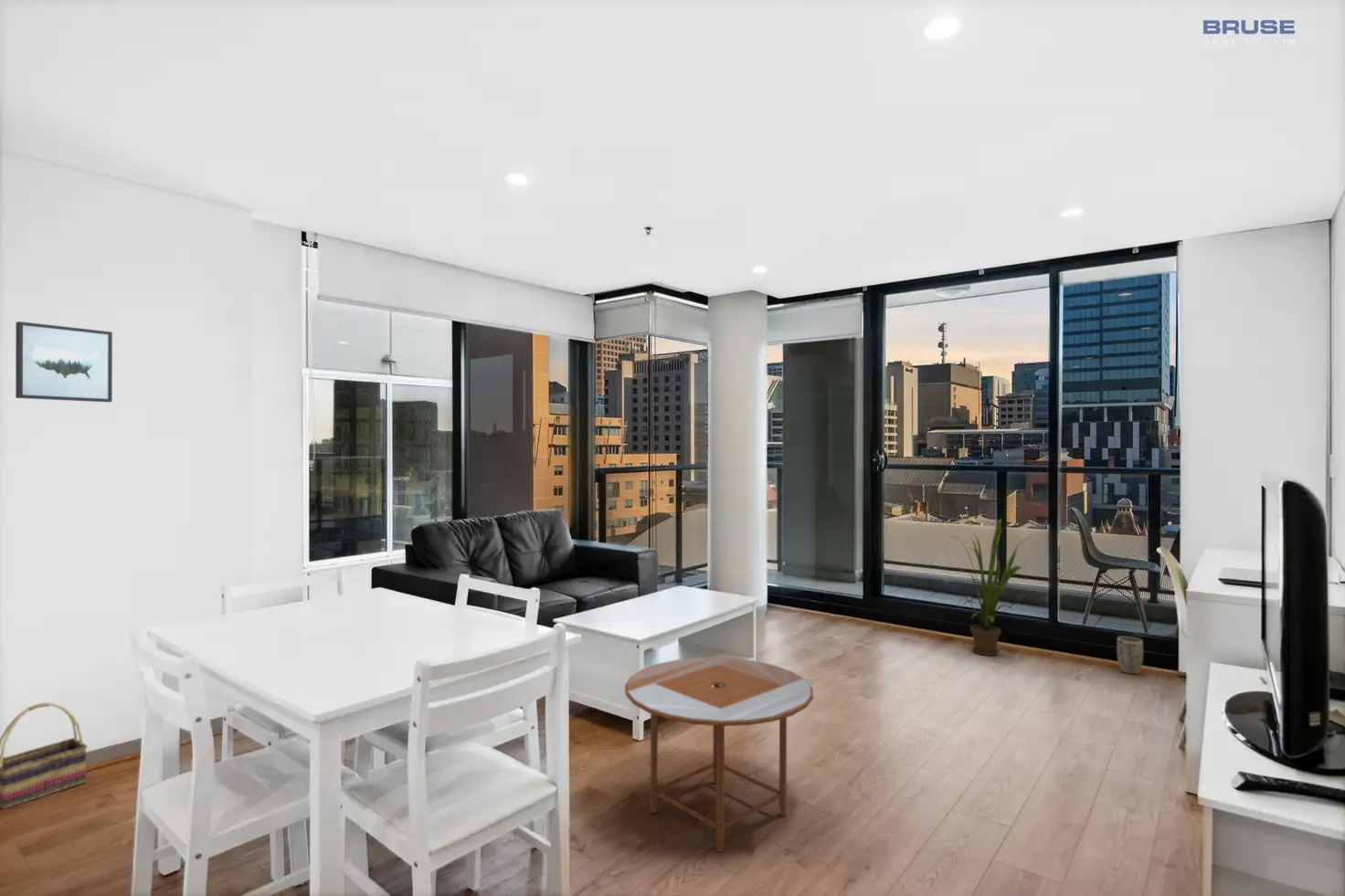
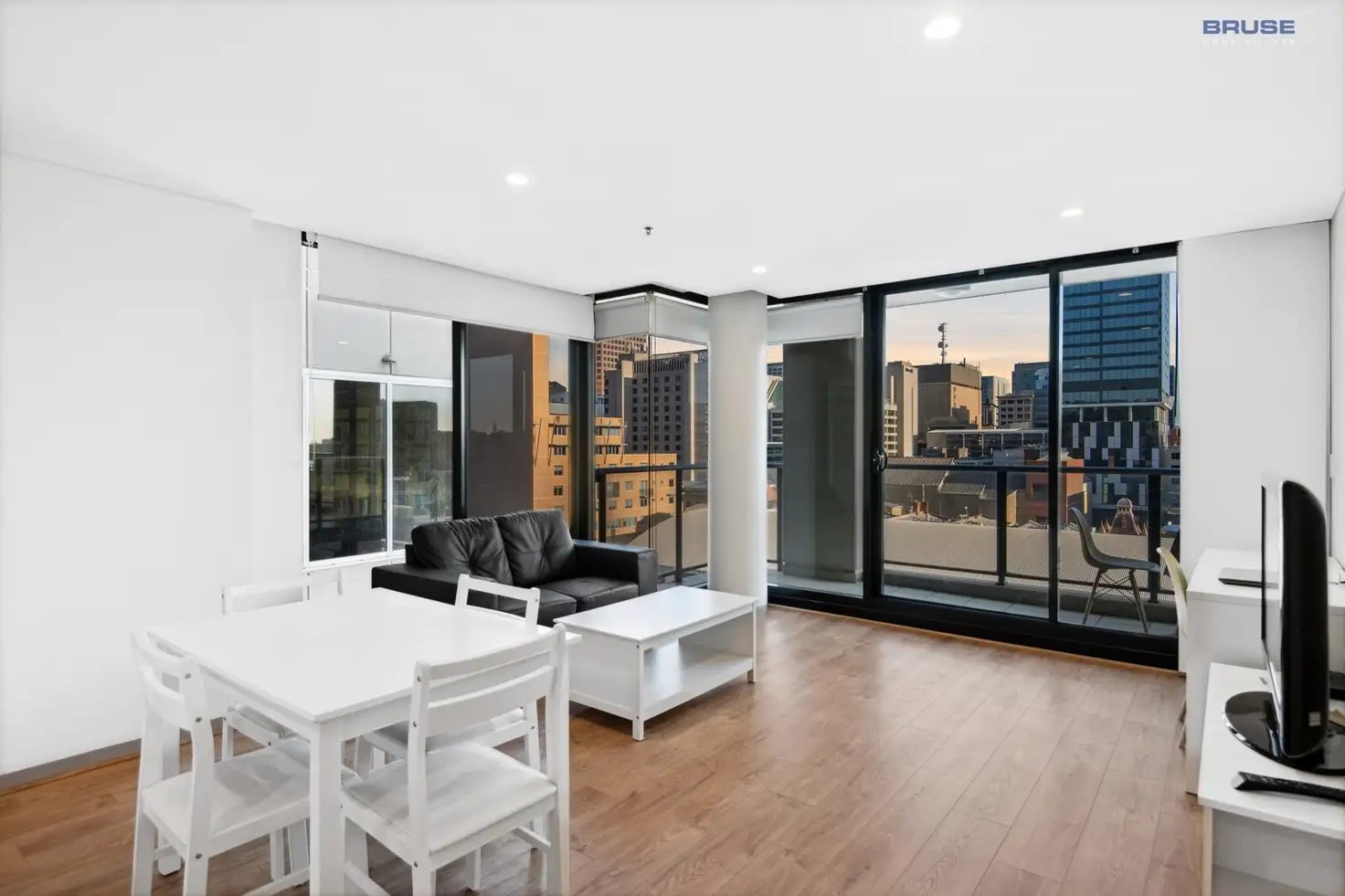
- basket [0,701,89,810]
- wall art [15,321,113,403]
- house plant [949,518,1026,657]
- plant pot [1116,636,1144,675]
- side table [624,657,814,853]
